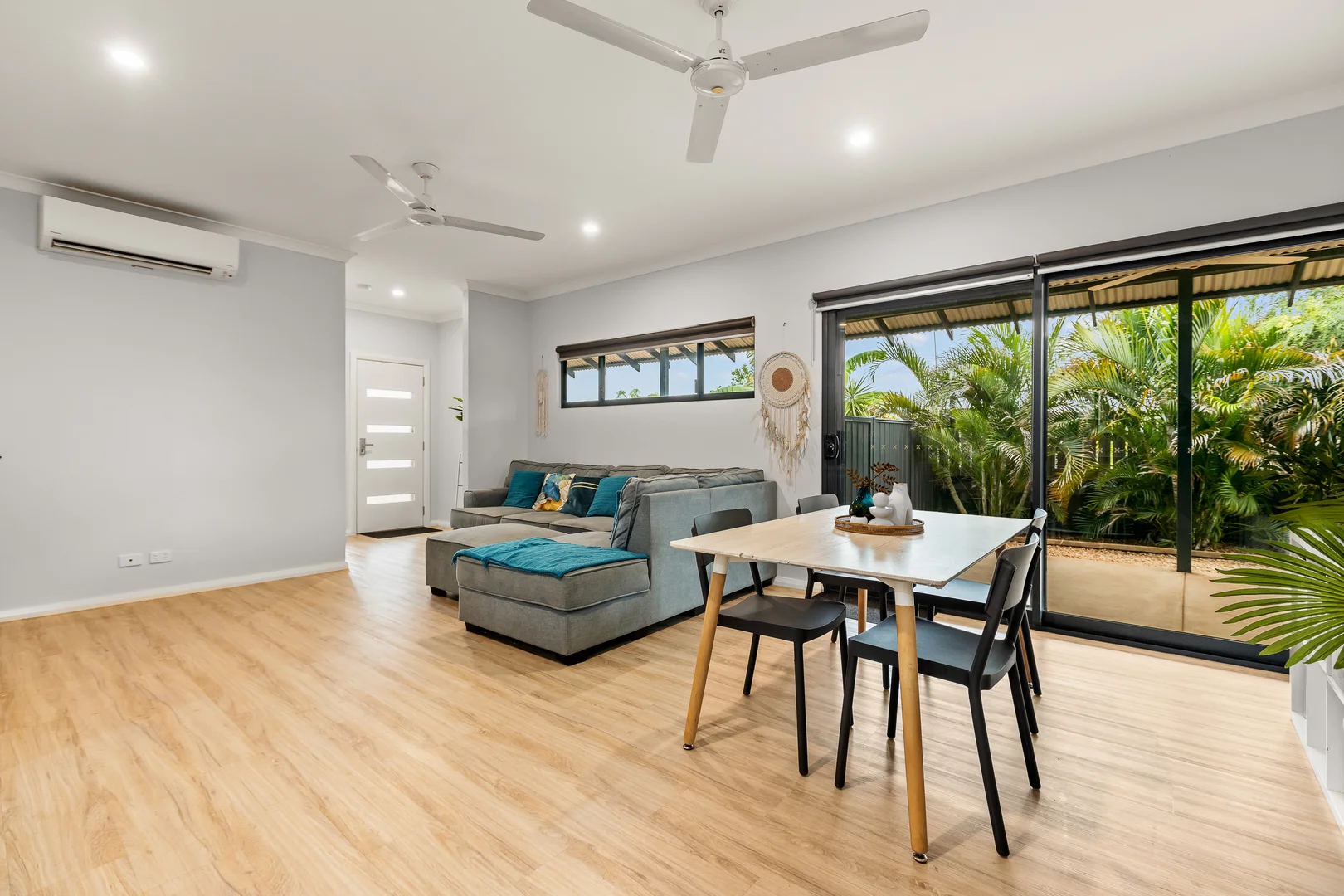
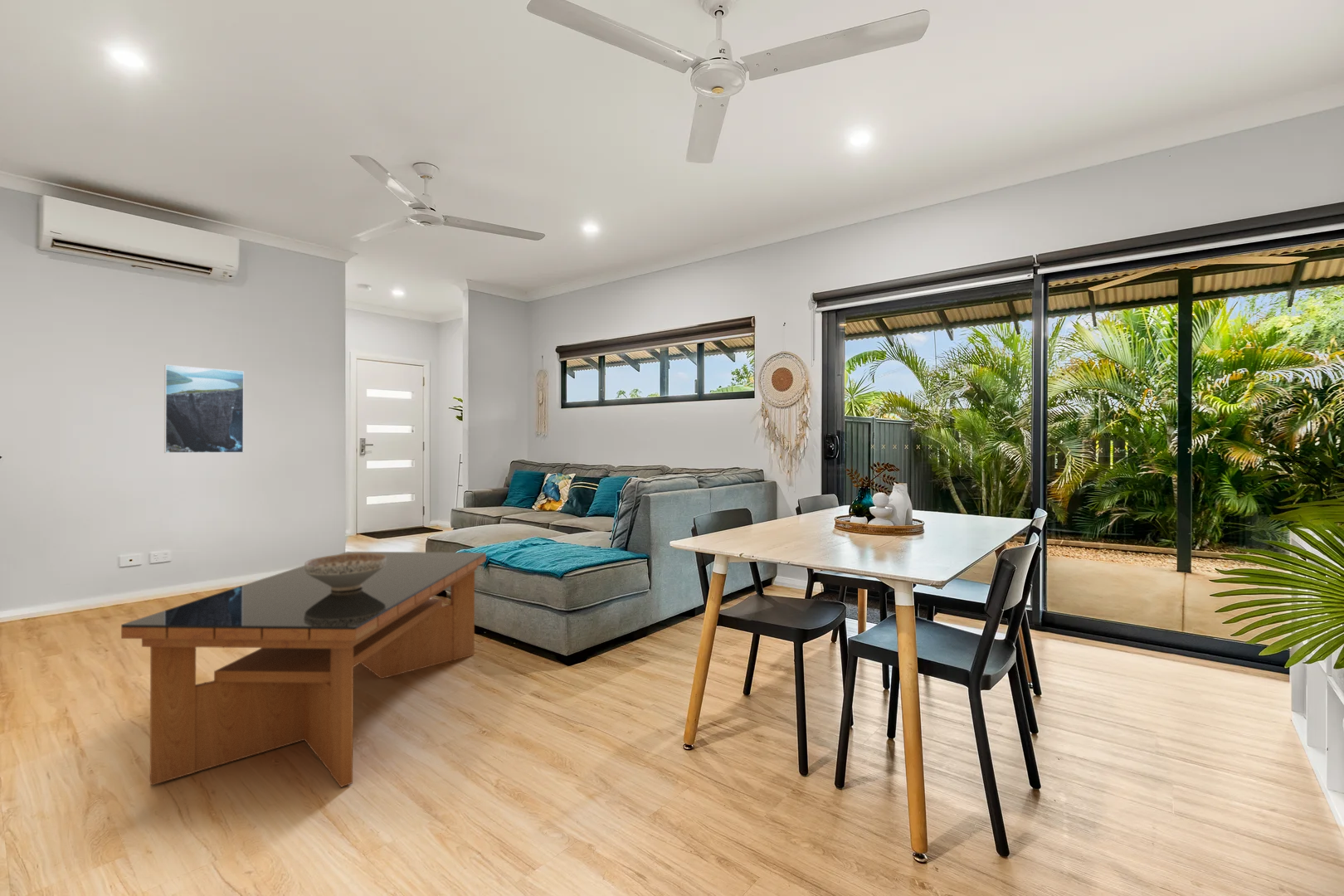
+ coffee table [120,551,487,788]
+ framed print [163,364,245,454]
+ decorative bowl [304,553,387,592]
